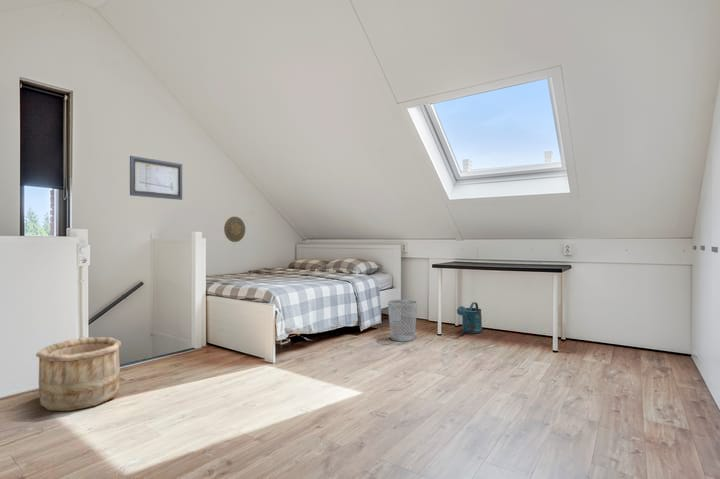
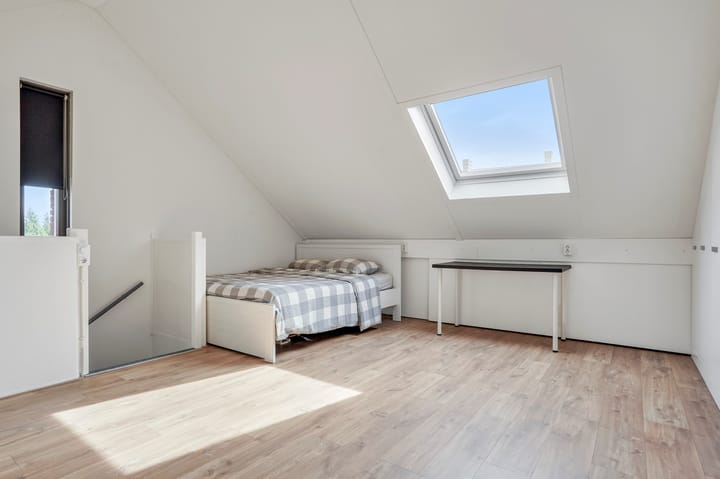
- wastebasket [387,299,418,342]
- wall art [129,155,183,201]
- wooden bucket [35,336,122,412]
- watering can [456,301,483,334]
- decorative plate [223,216,246,243]
